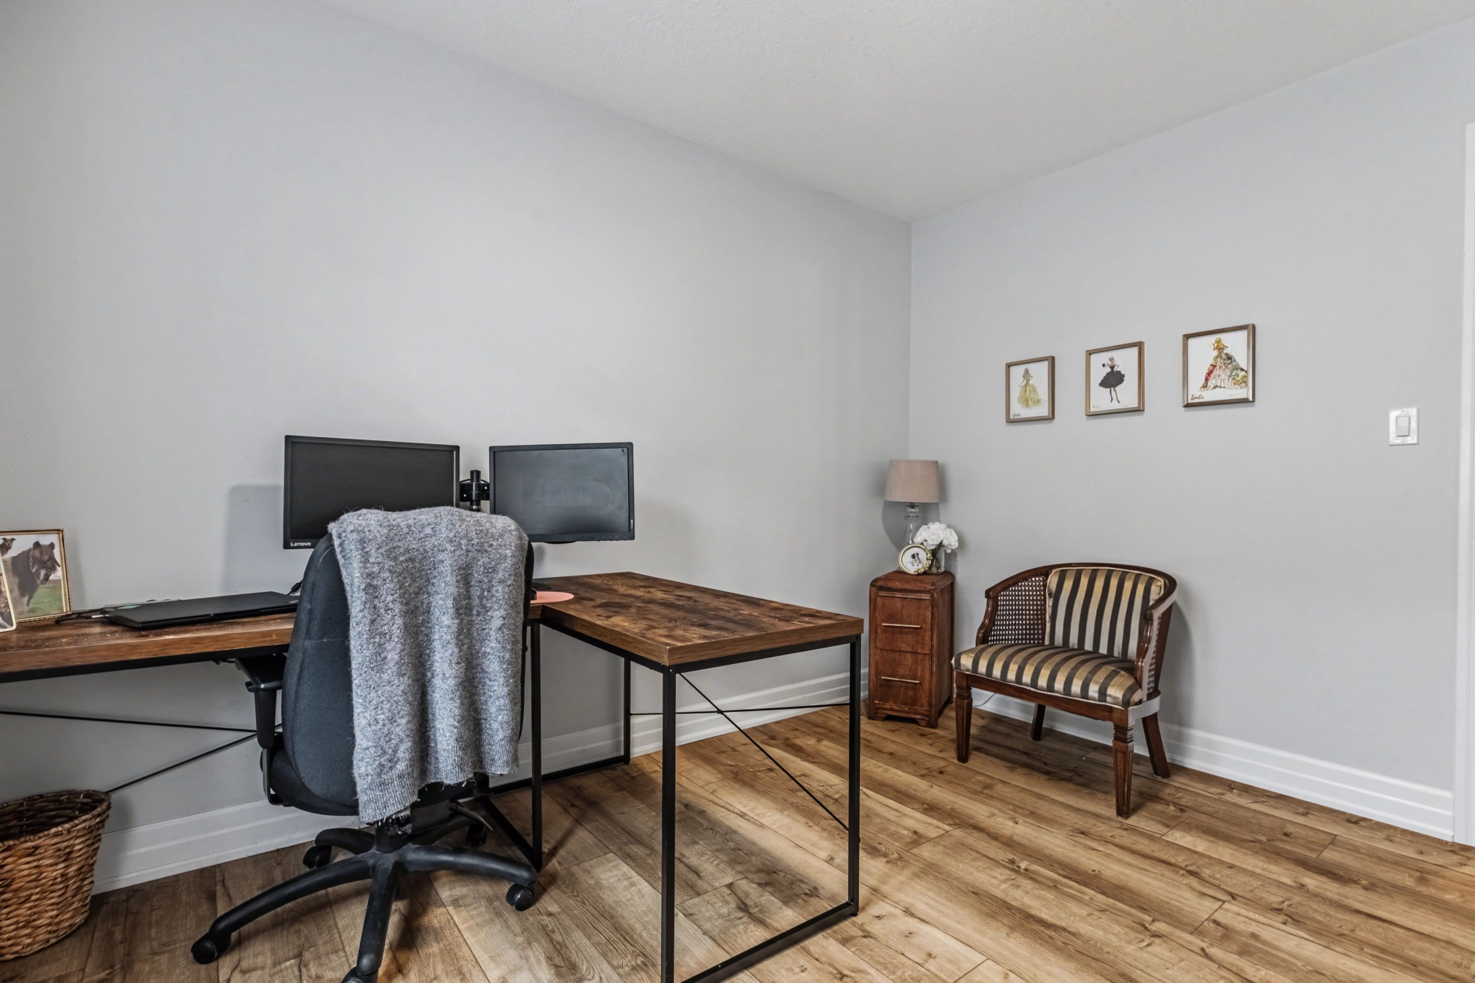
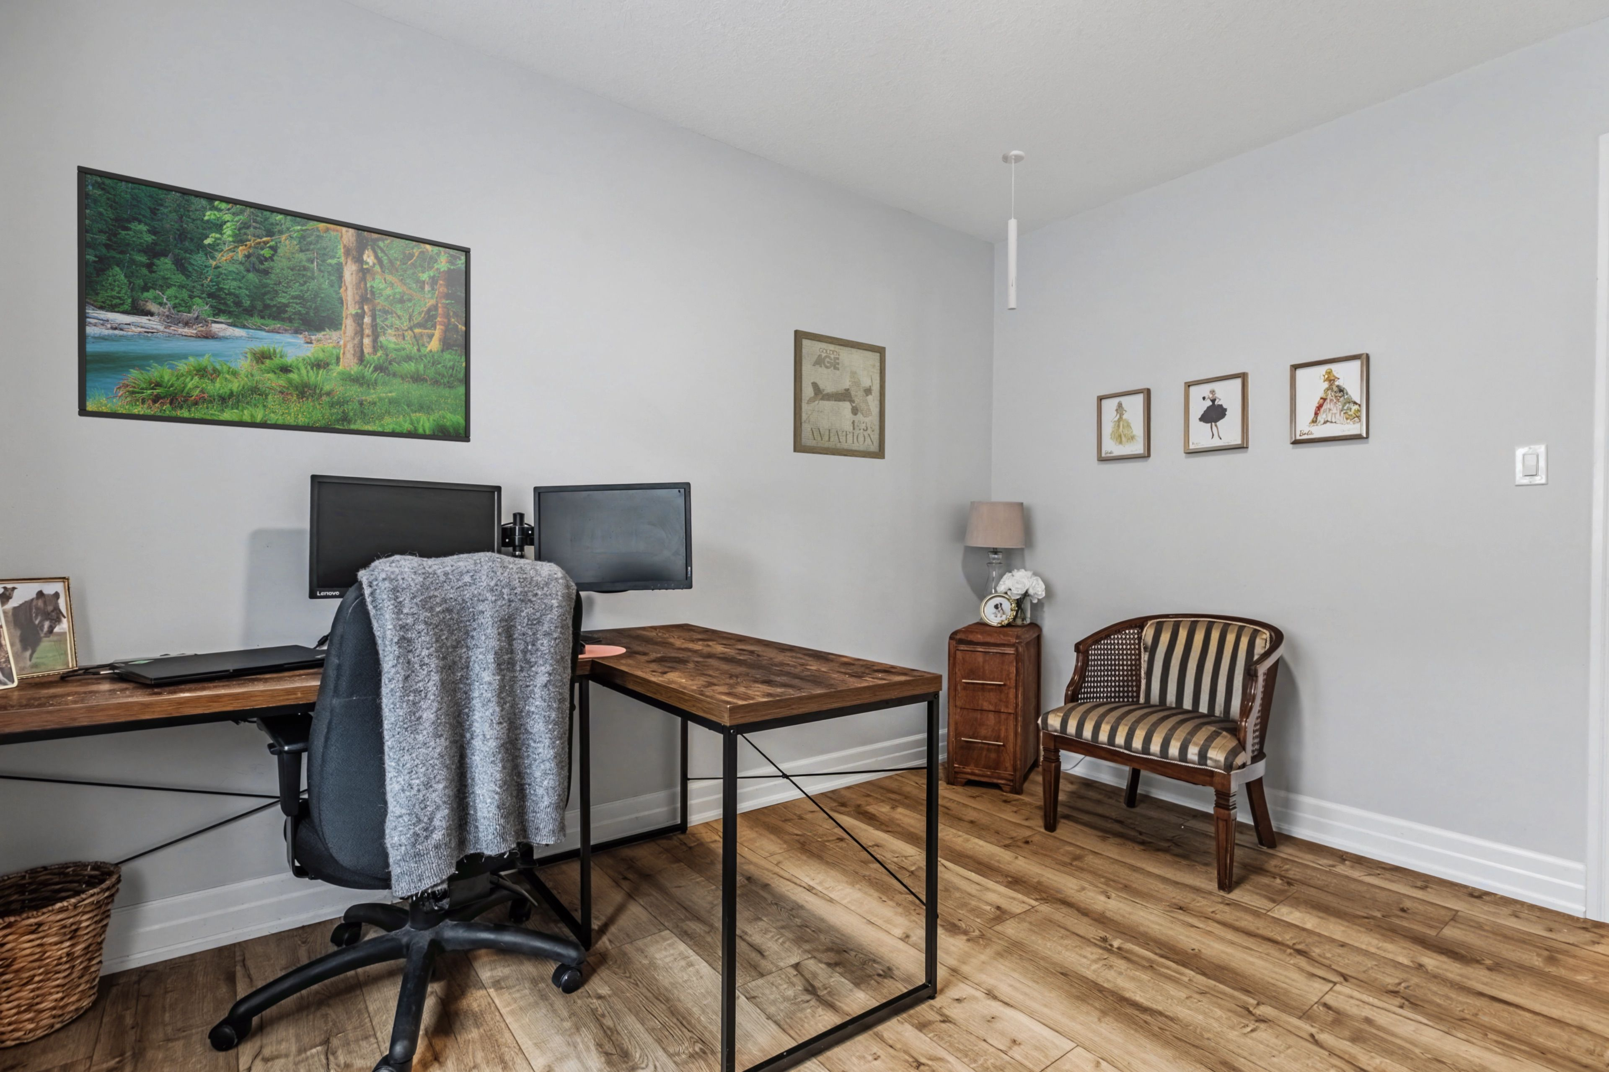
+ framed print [77,165,471,443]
+ wall art [793,329,886,459]
+ ceiling light [1001,151,1025,310]
